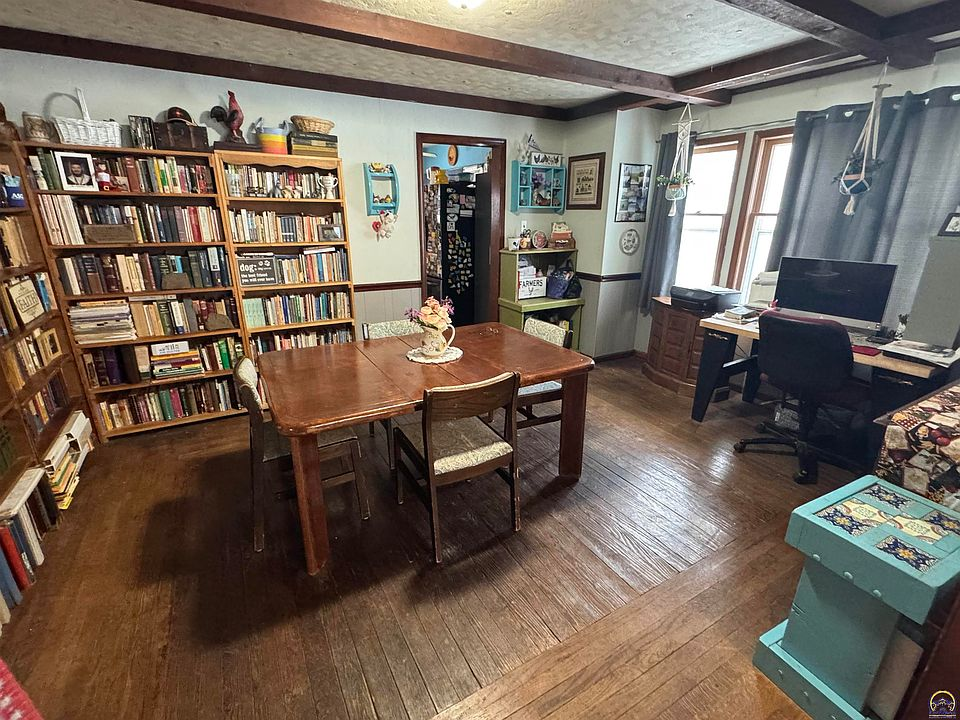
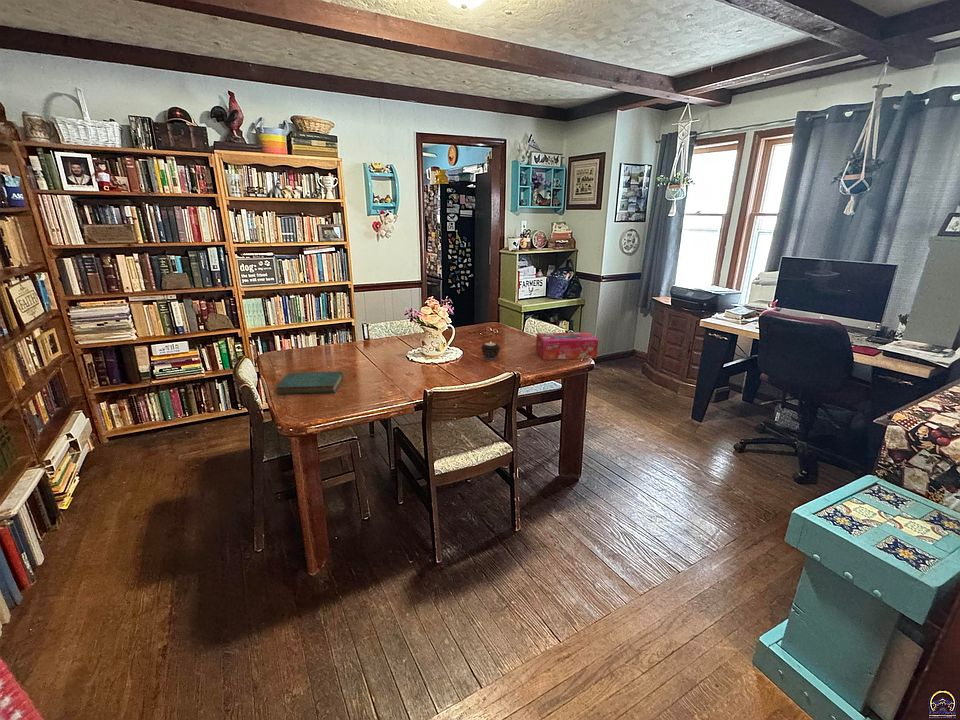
+ candle [480,342,501,360]
+ book [274,371,344,395]
+ tissue box [535,331,599,361]
